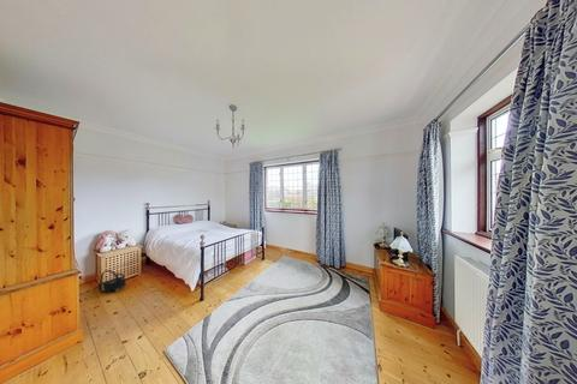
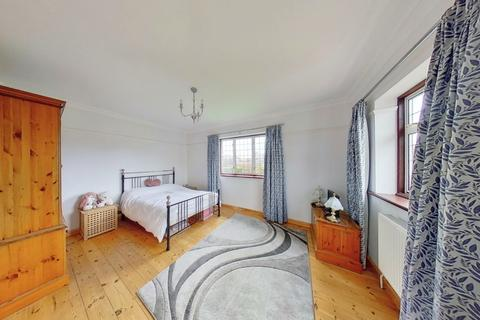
- backpack [97,269,127,293]
